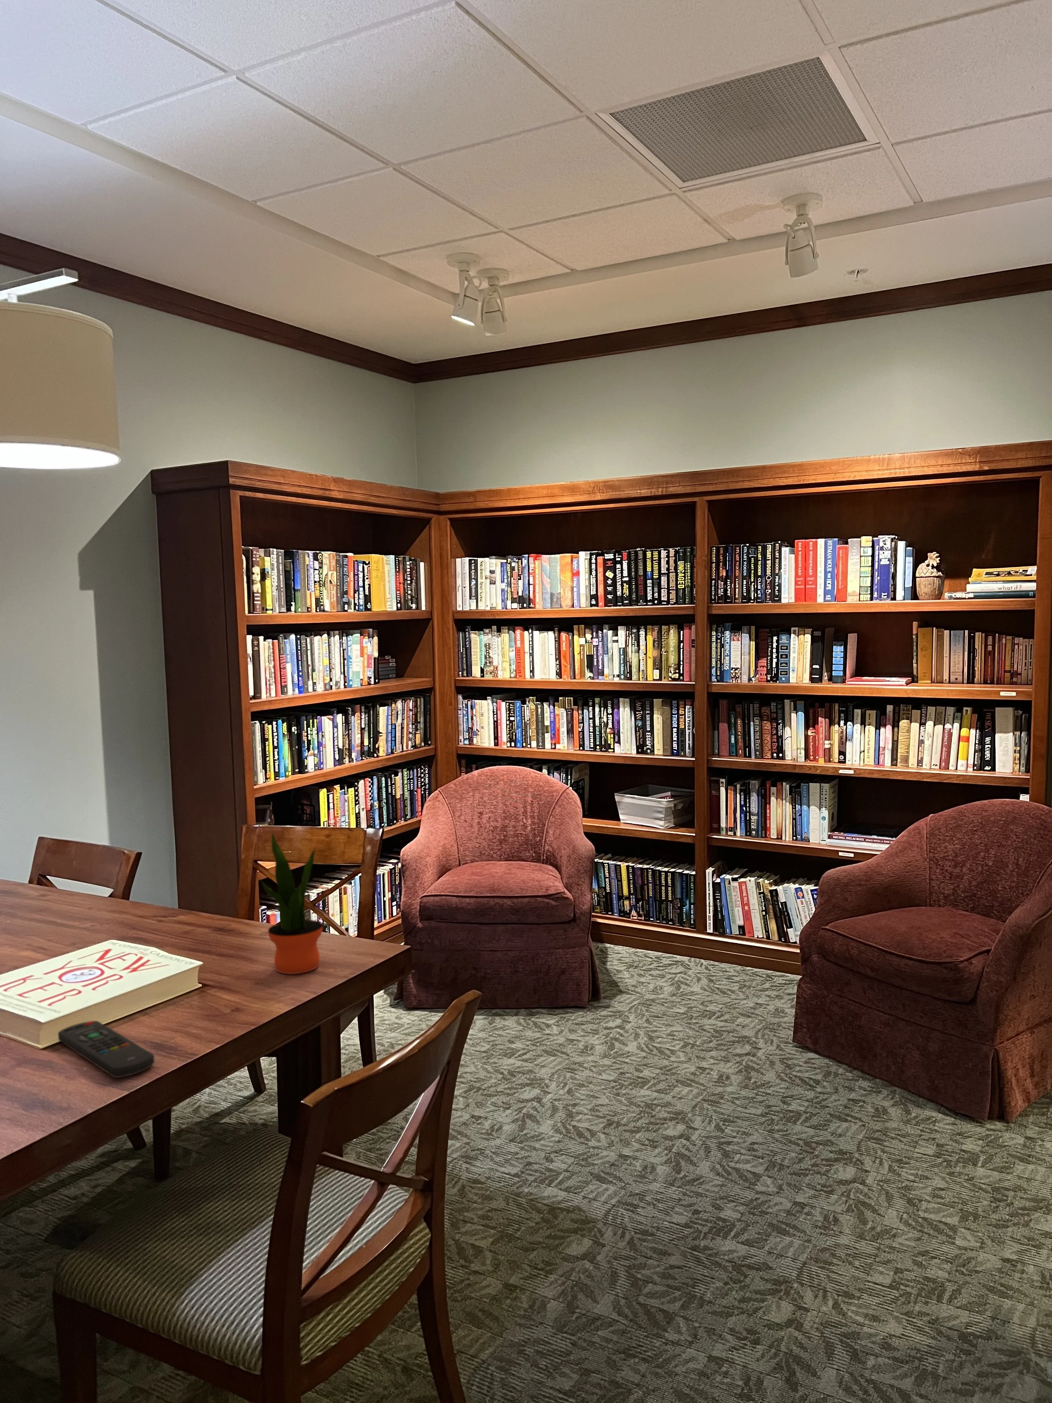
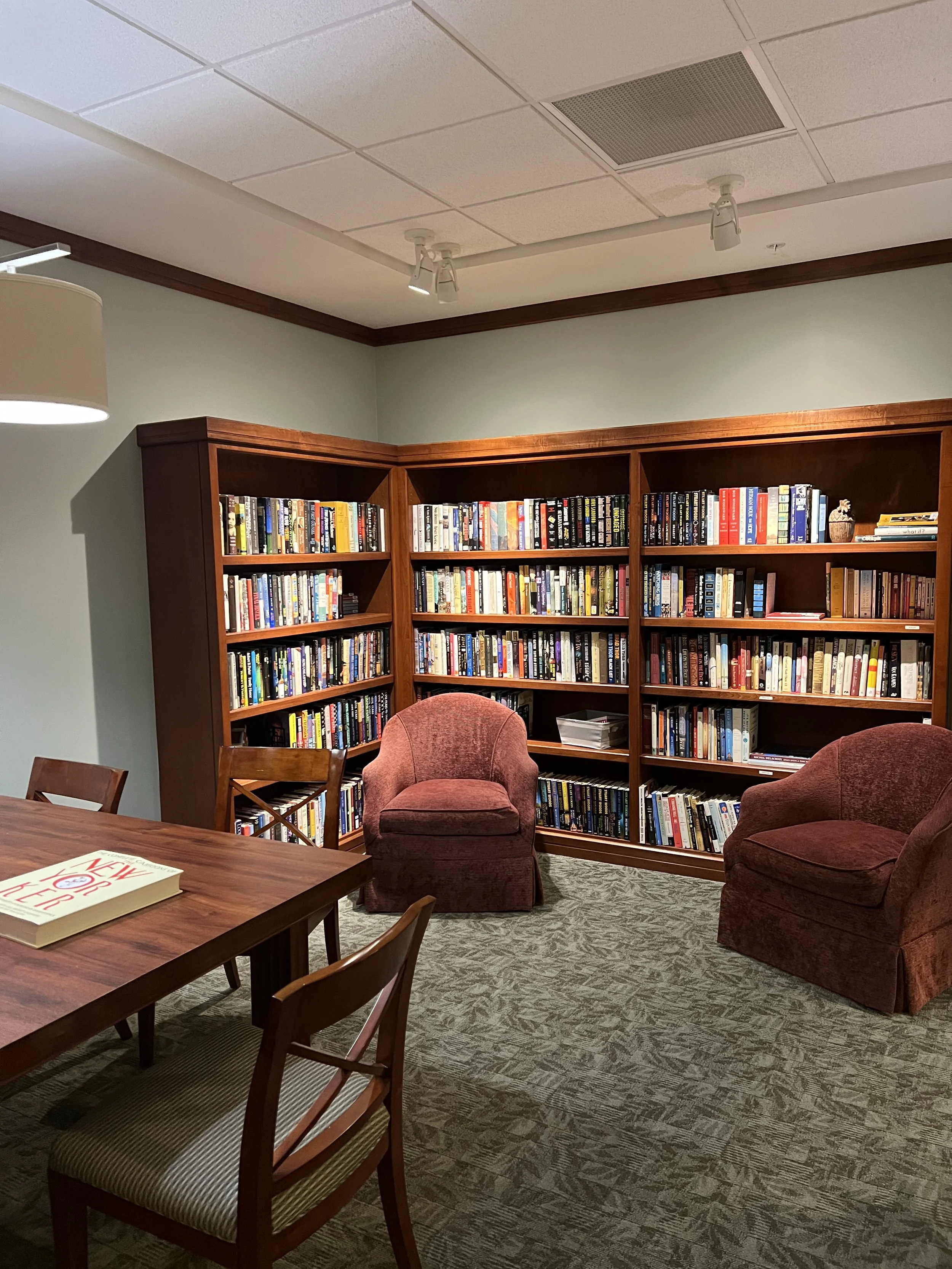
- remote control [57,1020,155,1078]
- potted plant [260,833,323,974]
